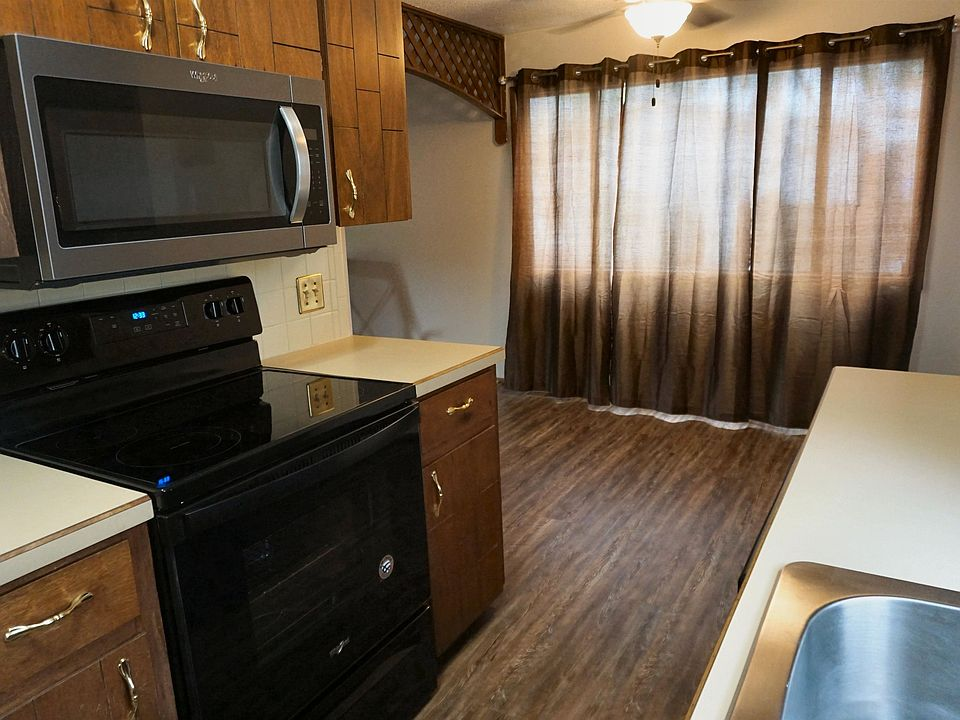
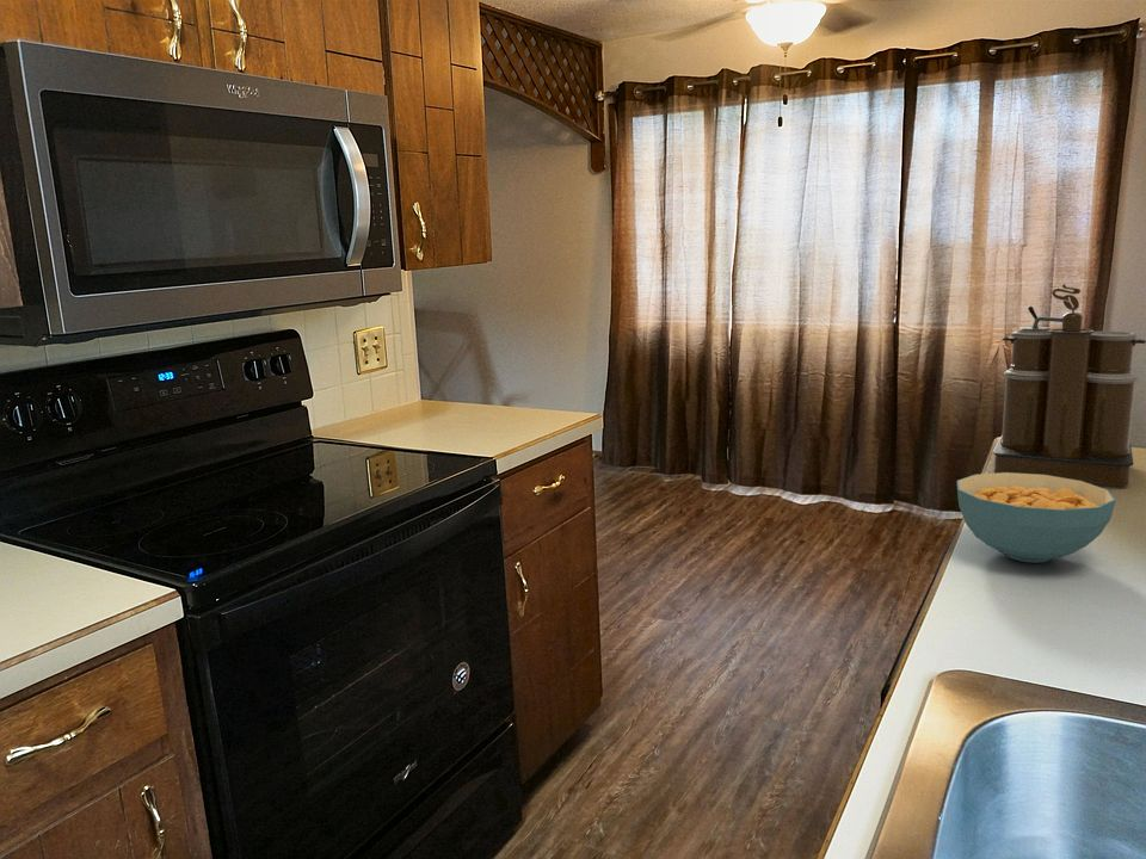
+ coffee maker [992,283,1146,487]
+ cereal bowl [956,472,1116,564]
